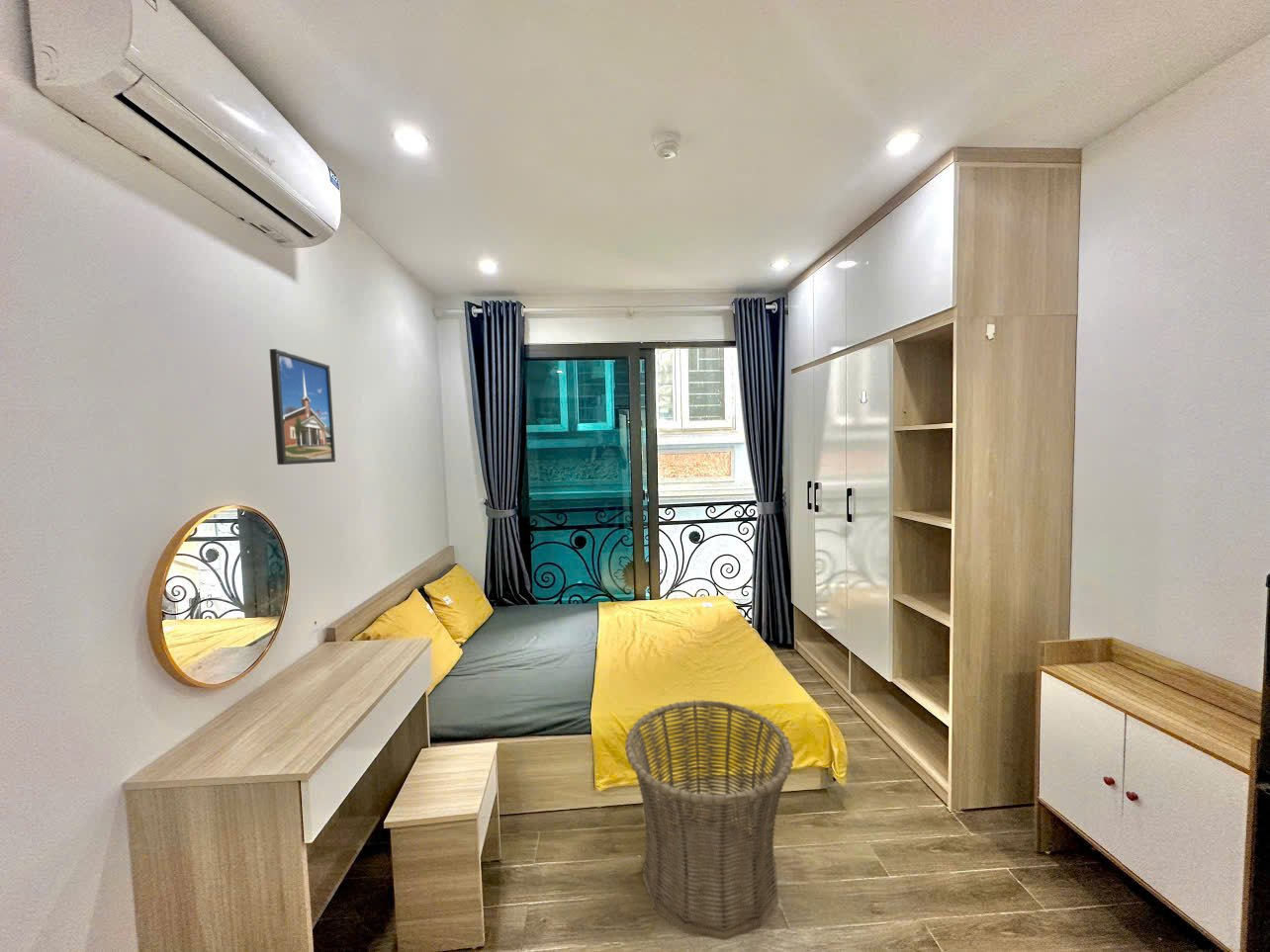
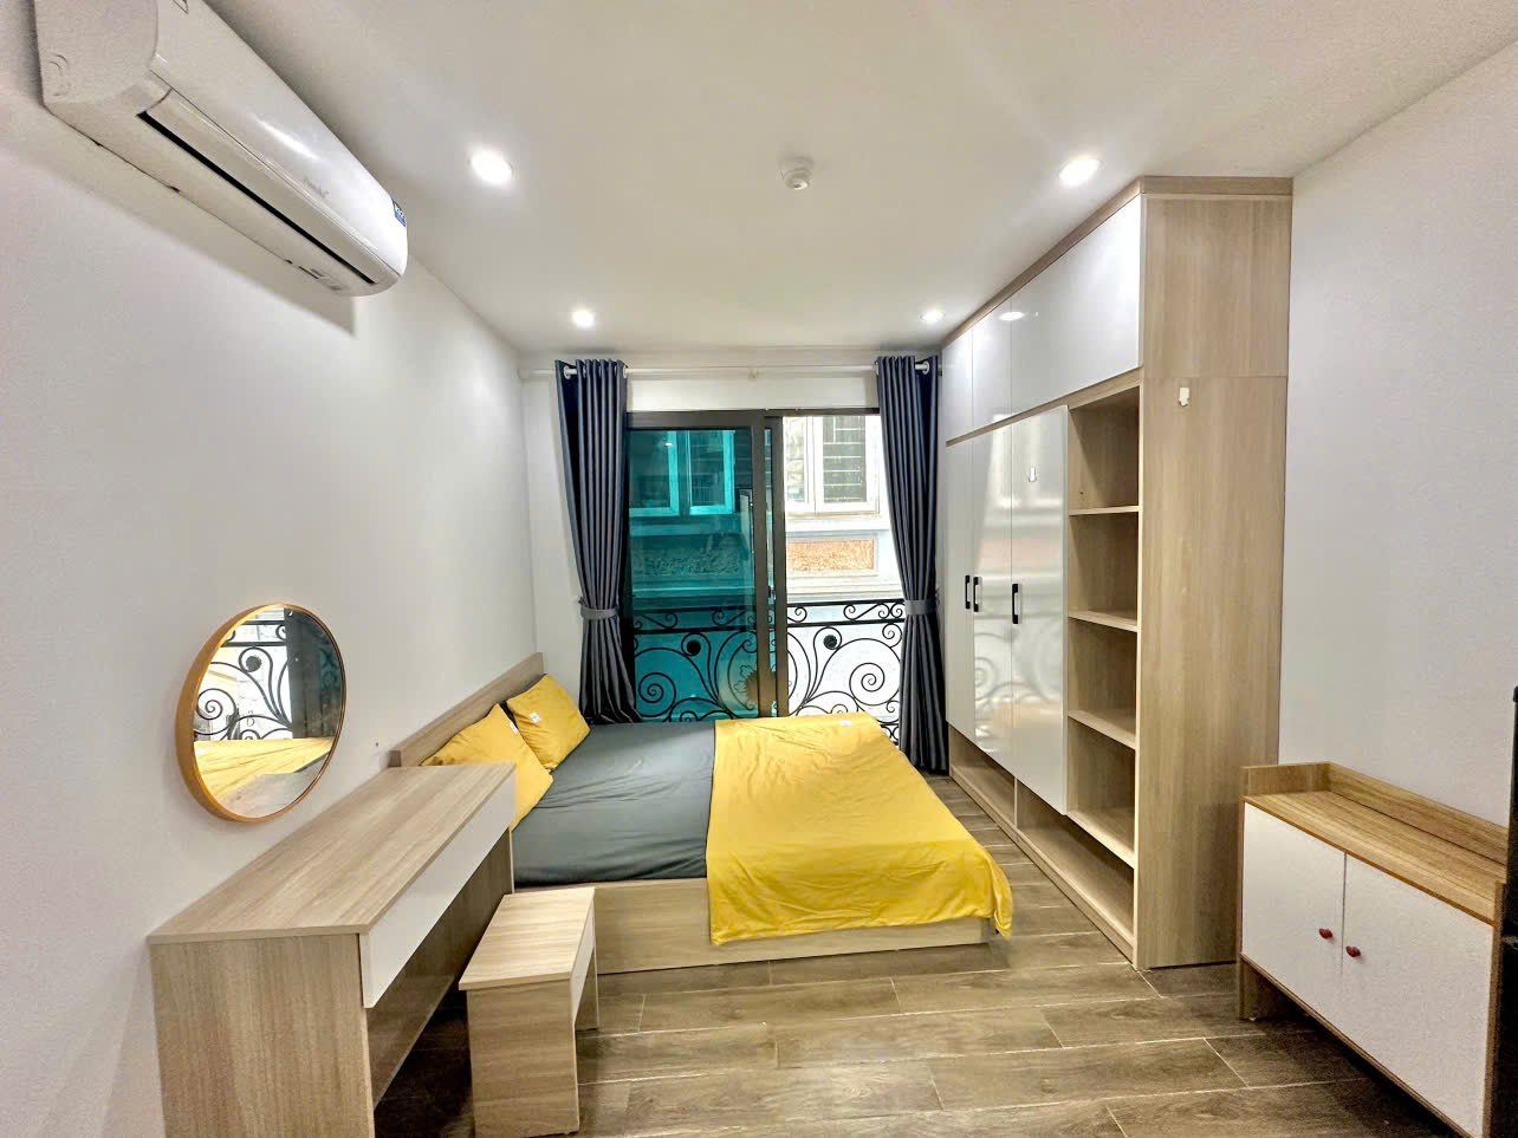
- basket [624,699,795,941]
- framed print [269,348,336,466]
